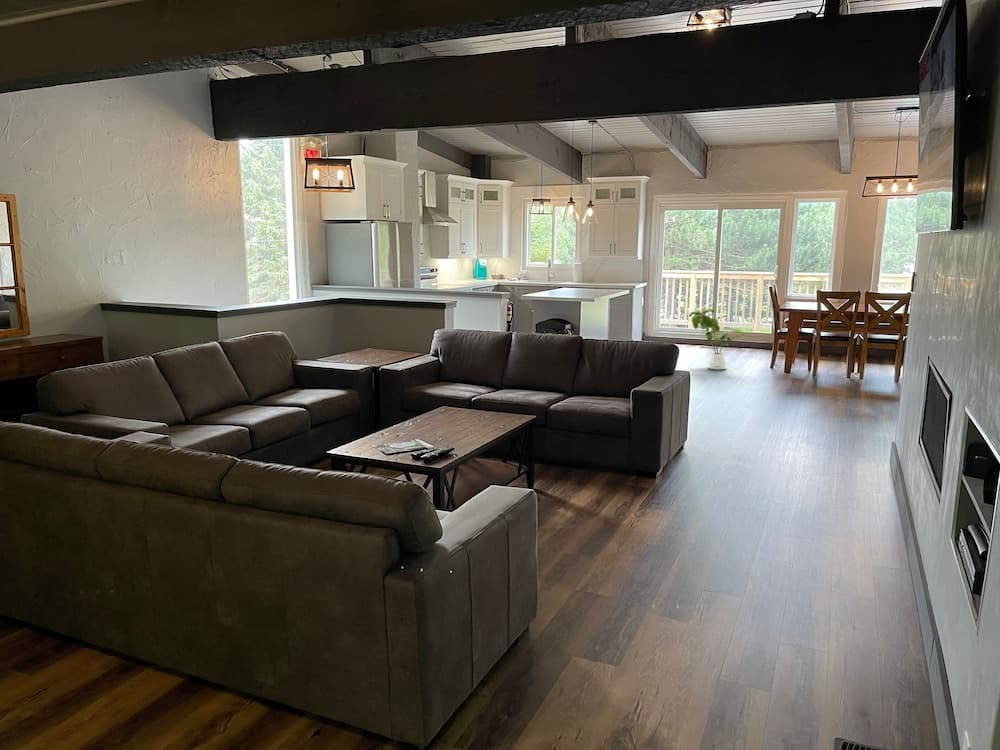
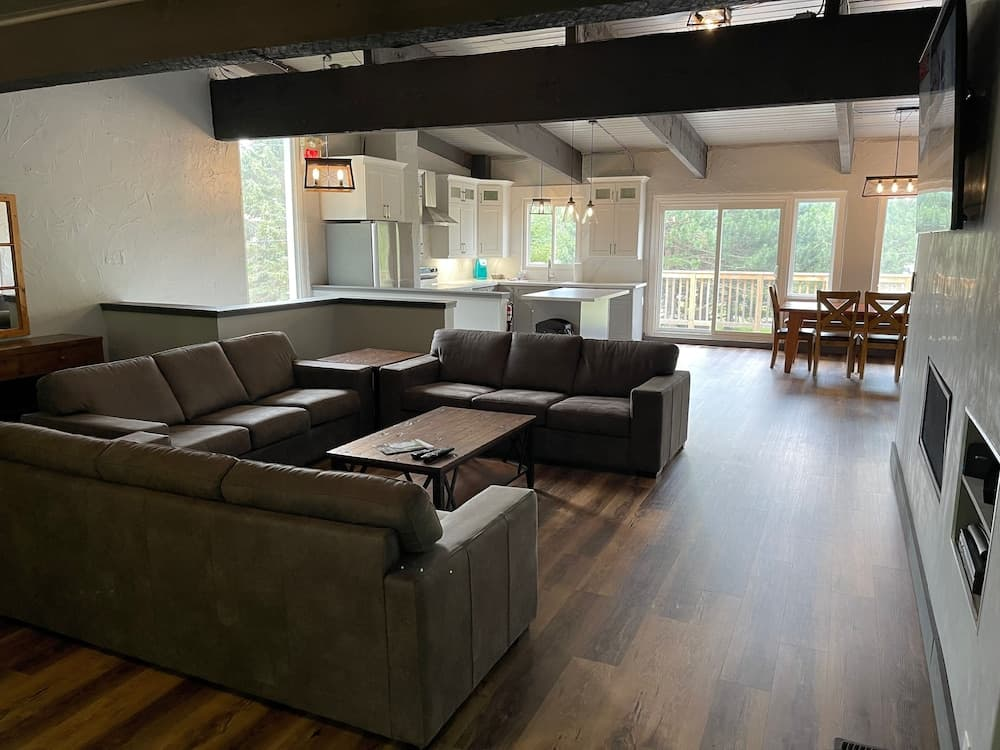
- house plant [688,308,745,371]
